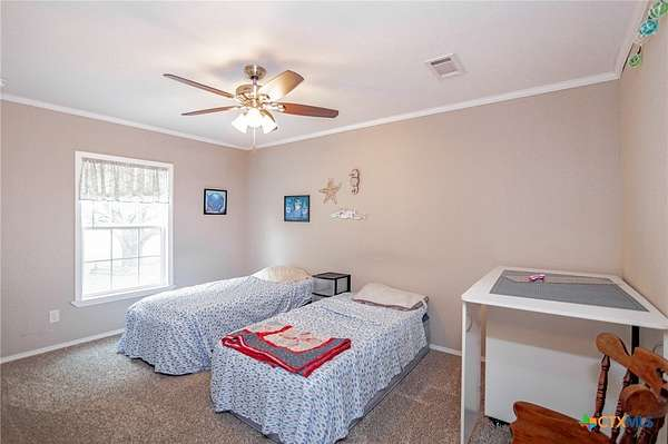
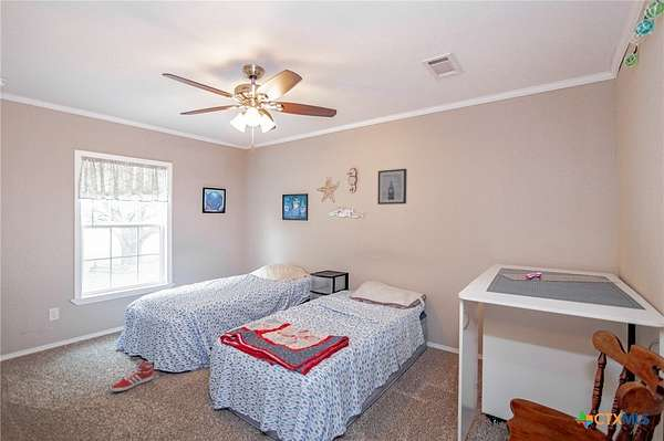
+ wall art [376,168,408,206]
+ sneaker [111,359,155,392]
